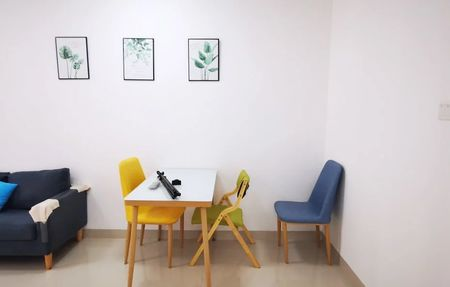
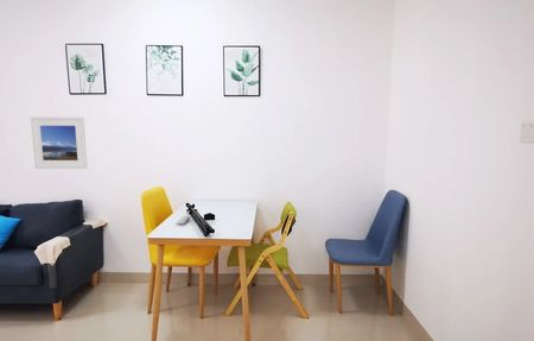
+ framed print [30,116,89,170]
